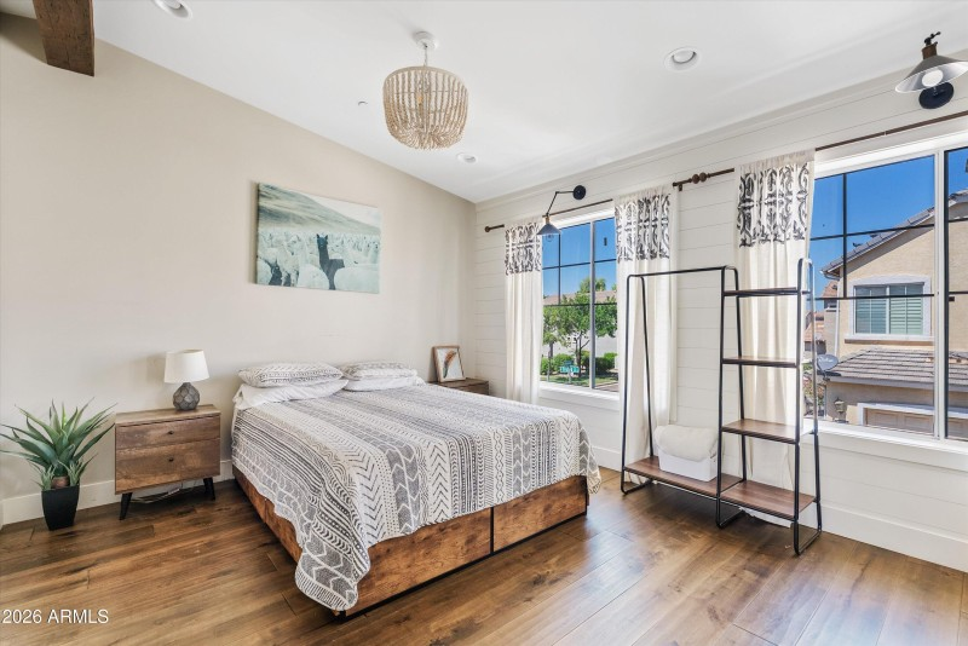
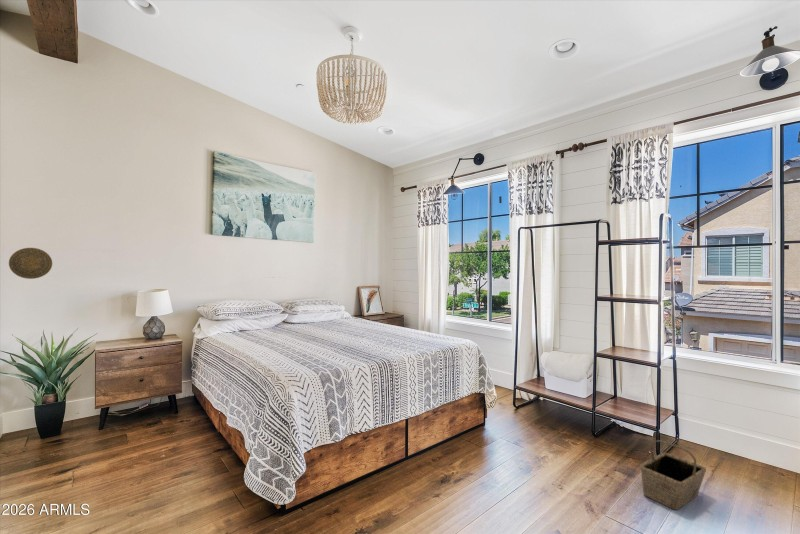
+ decorative plate [8,247,53,280]
+ basket [639,439,707,511]
